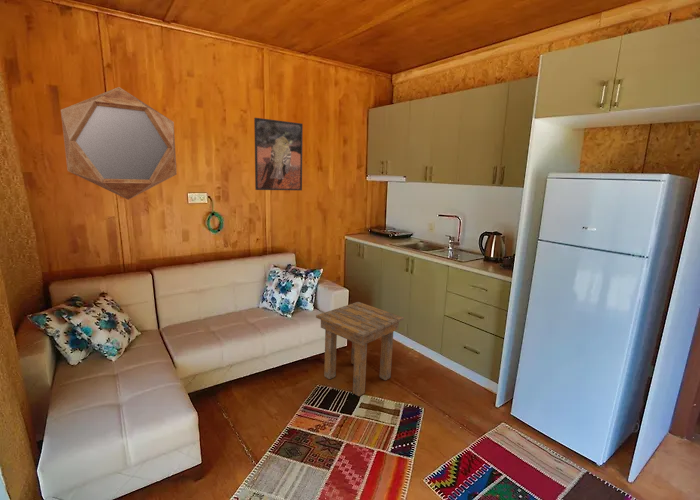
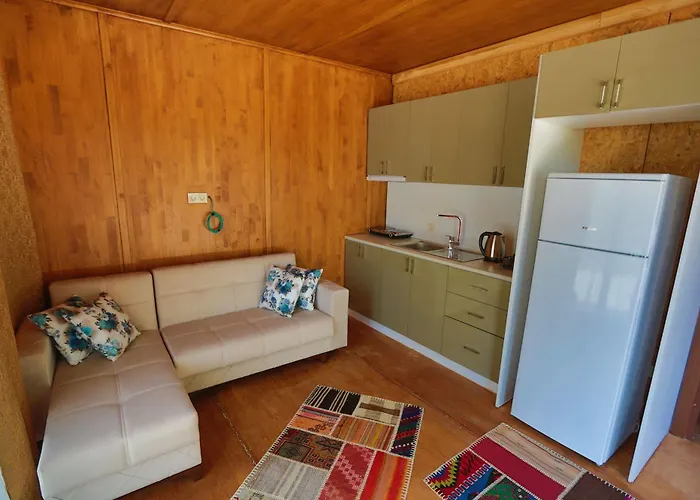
- side table [315,301,405,397]
- home mirror [60,86,178,201]
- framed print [253,117,304,191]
